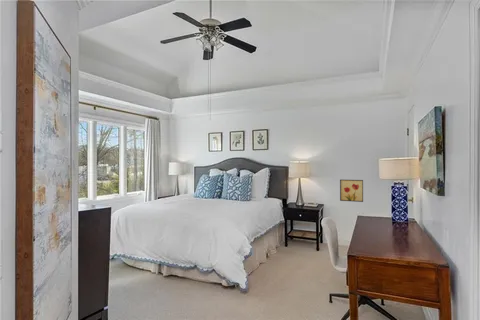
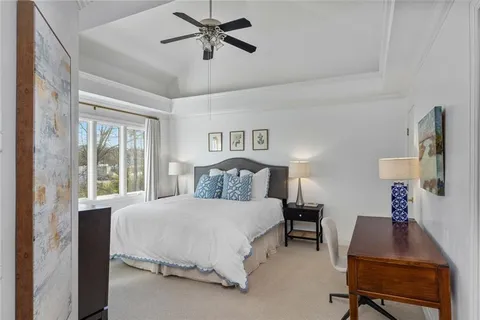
- wall art [339,179,364,203]
